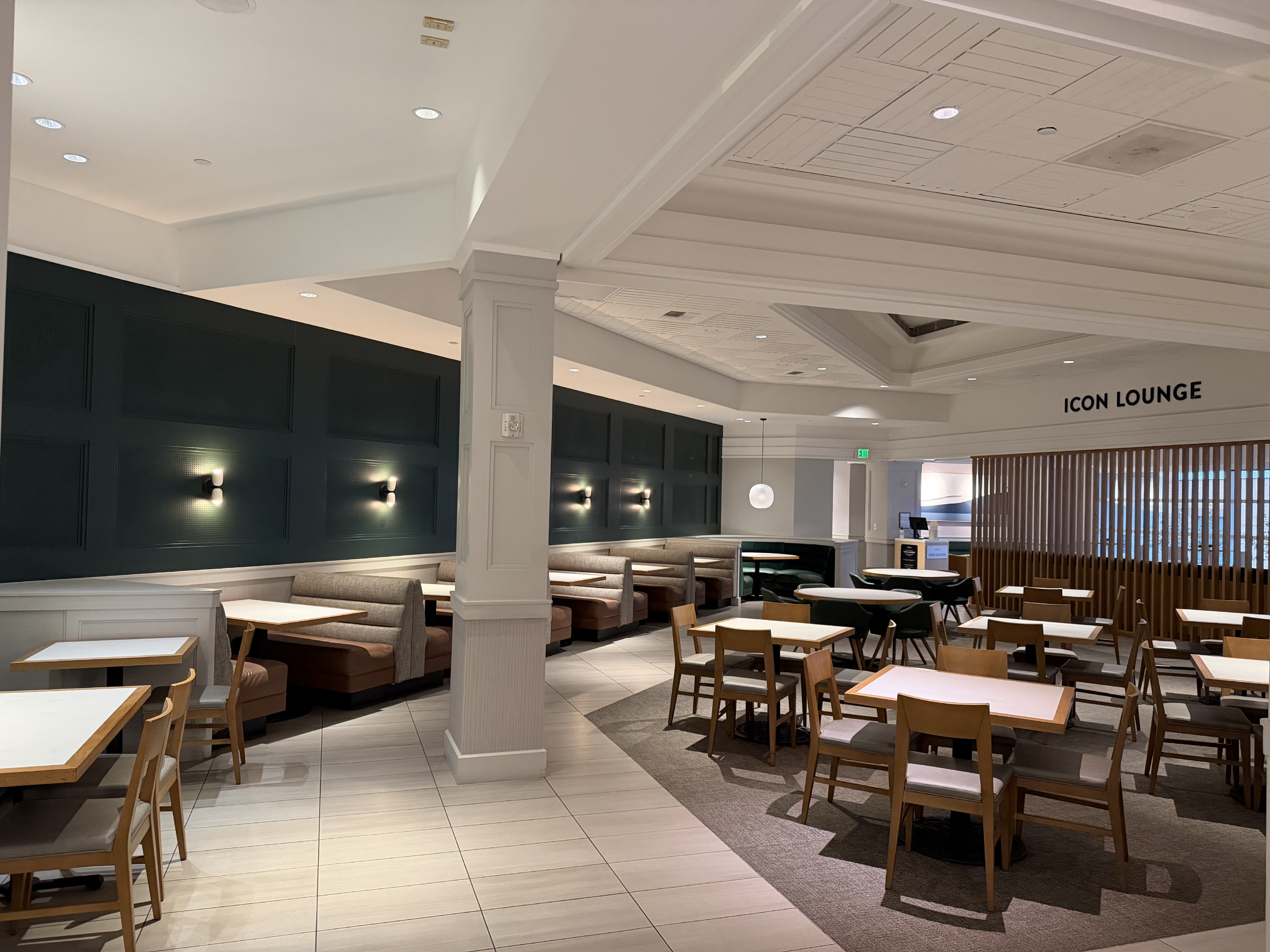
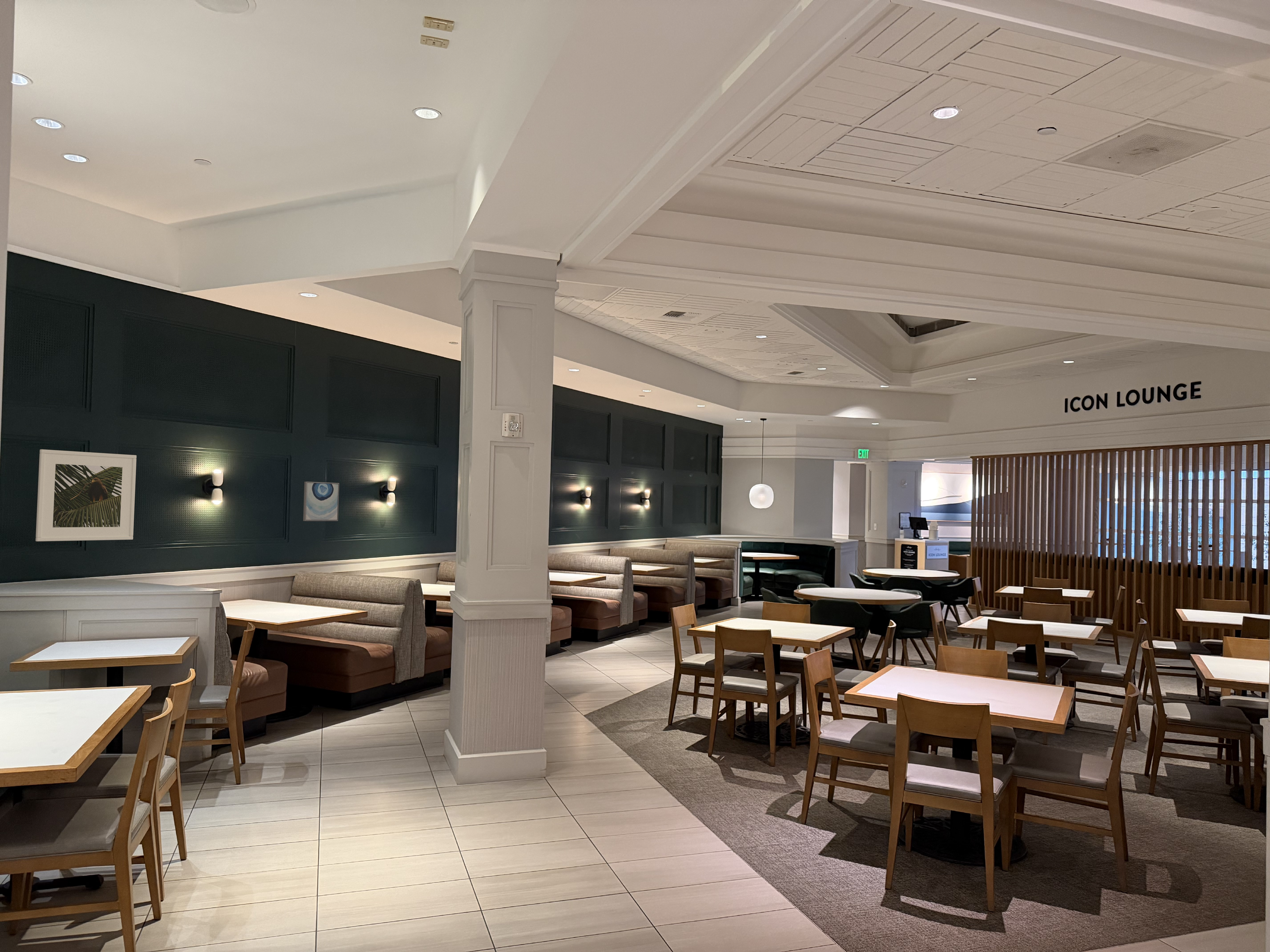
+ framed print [35,449,137,542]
+ wall art [303,481,340,521]
